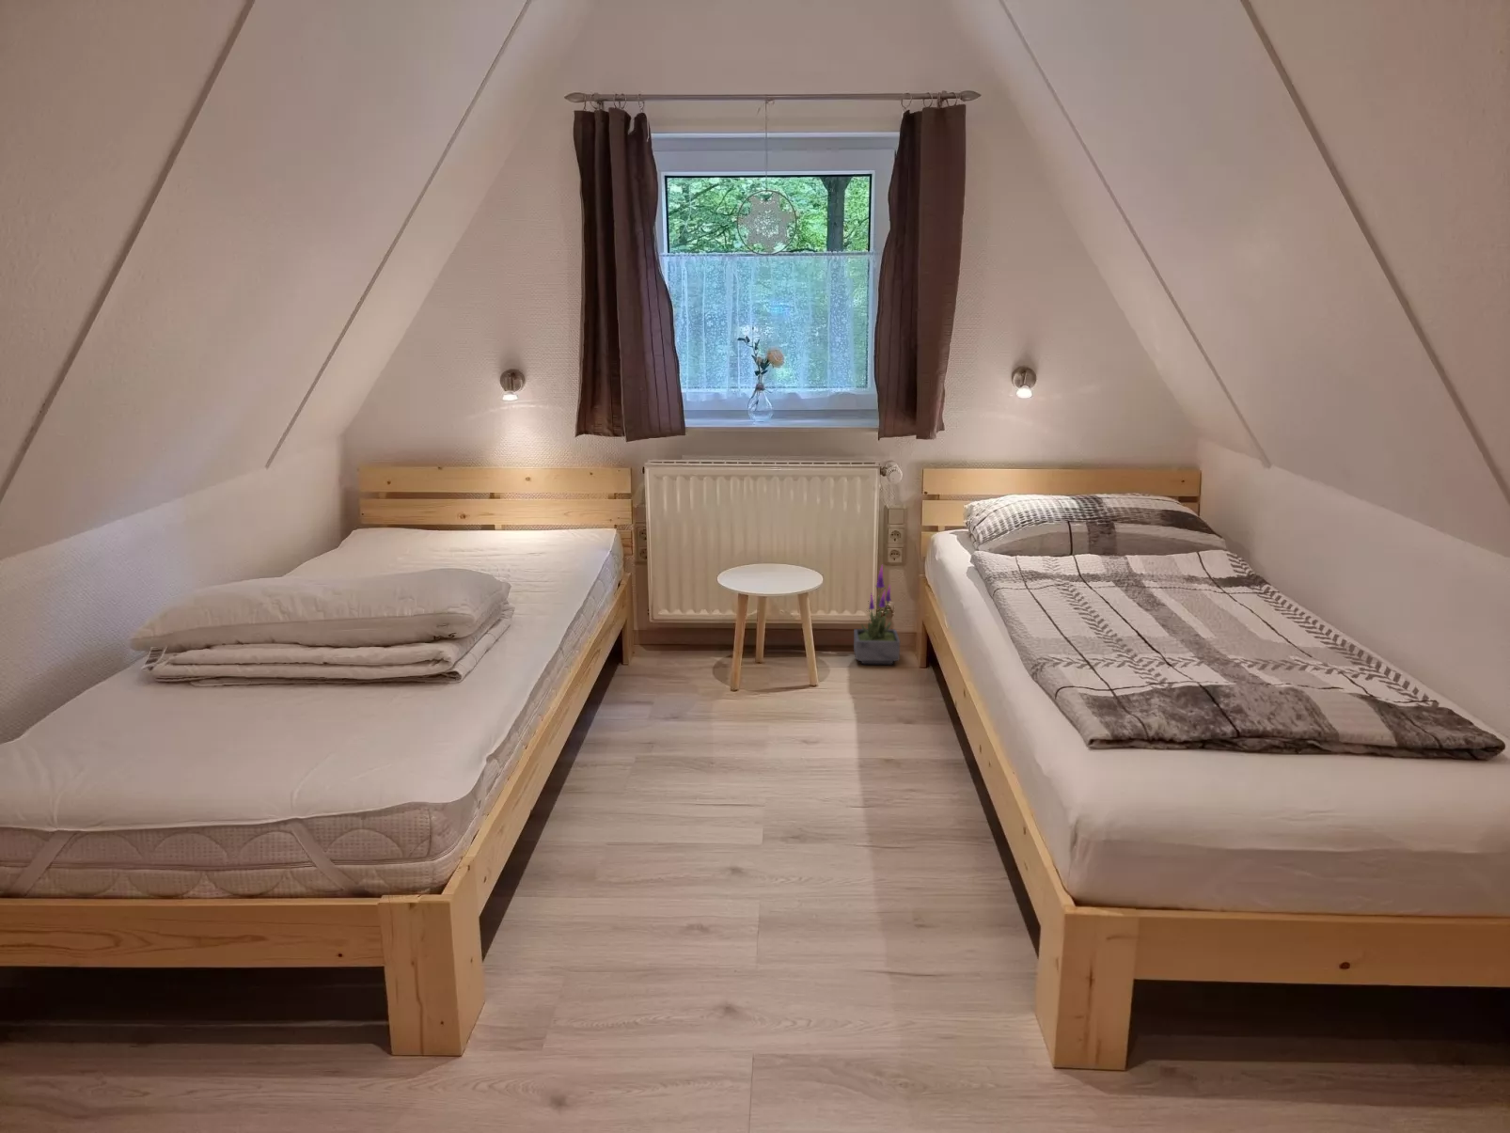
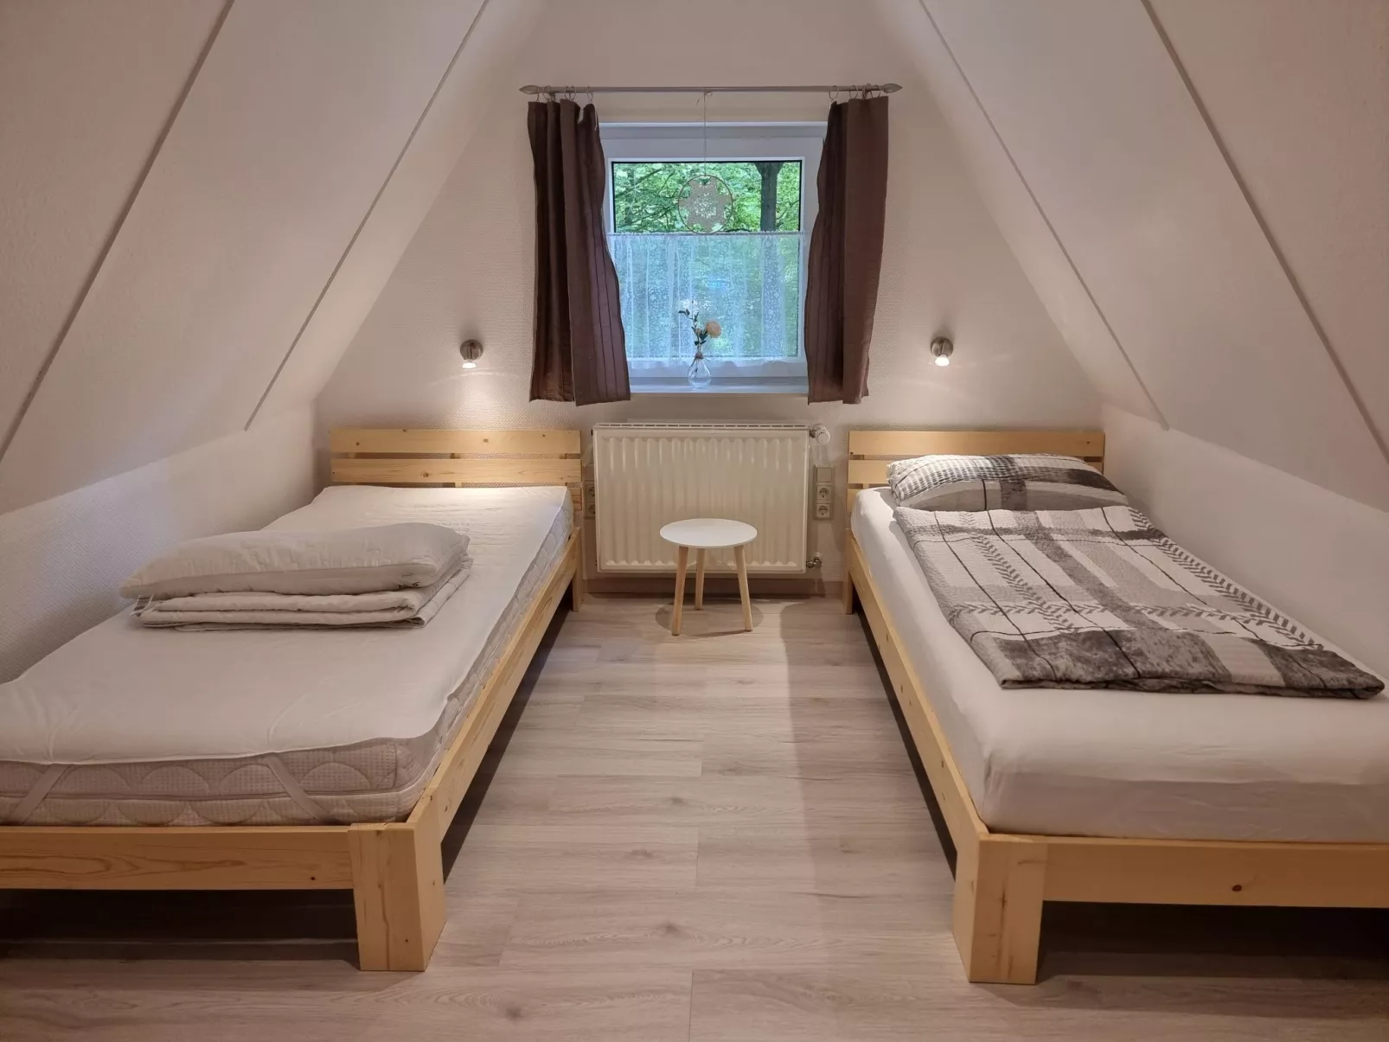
- potted plant [853,564,901,665]
